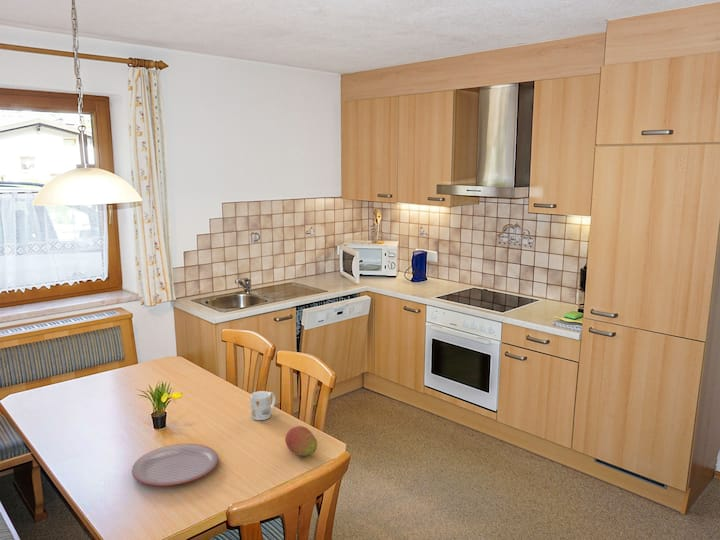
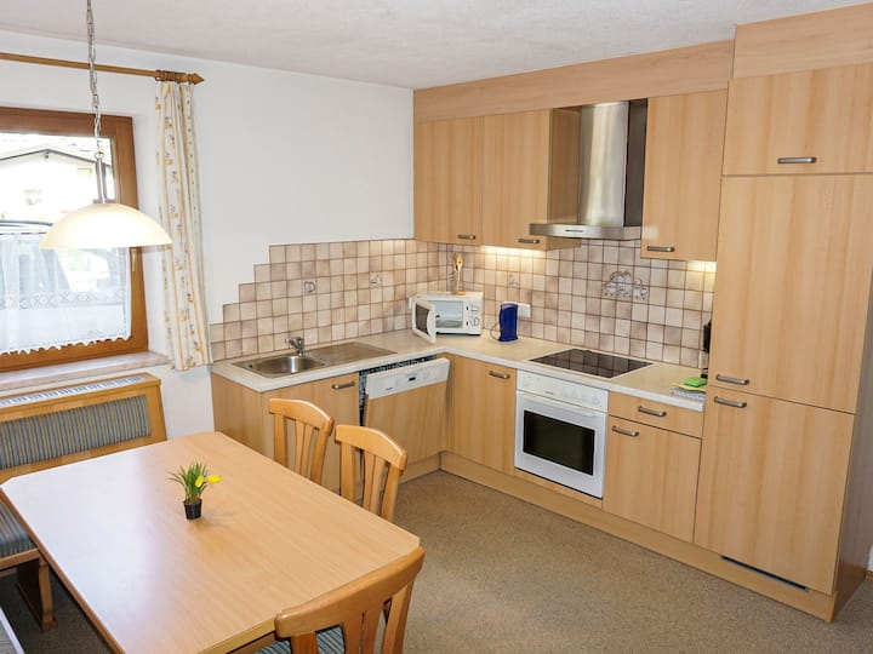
- fruit [284,425,318,457]
- plate [131,443,220,487]
- mug [249,390,276,421]
